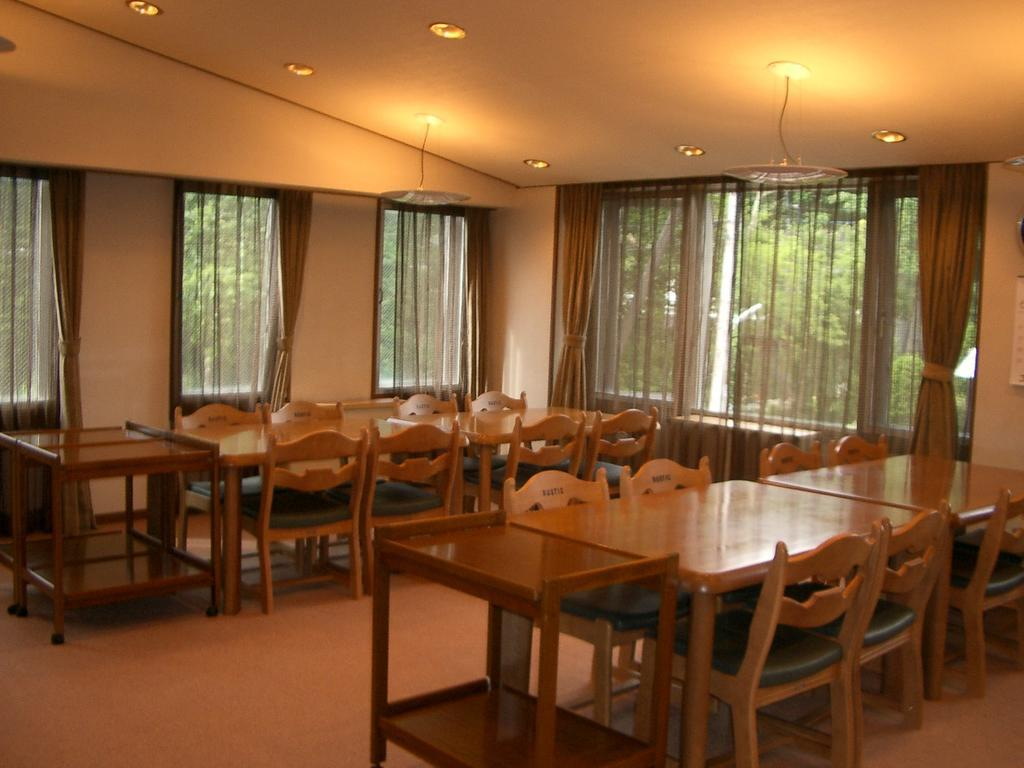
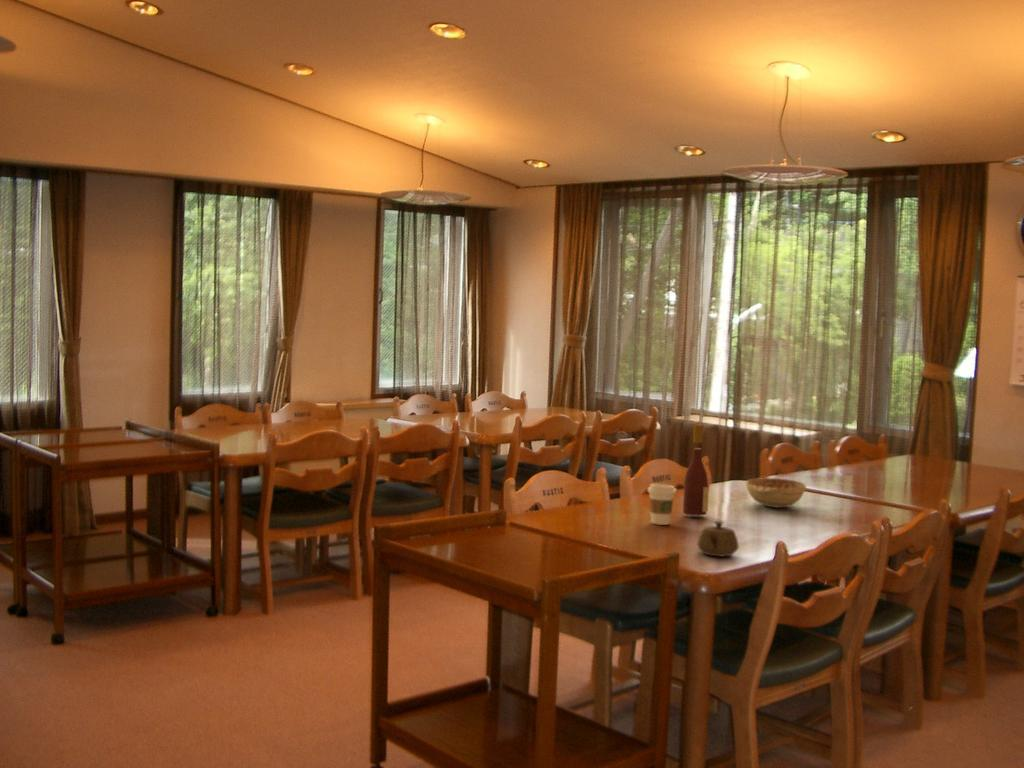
+ decorative bowl [745,477,807,509]
+ wine bottle [682,423,710,516]
+ coffee cup [647,483,677,526]
+ teapot [696,520,740,558]
